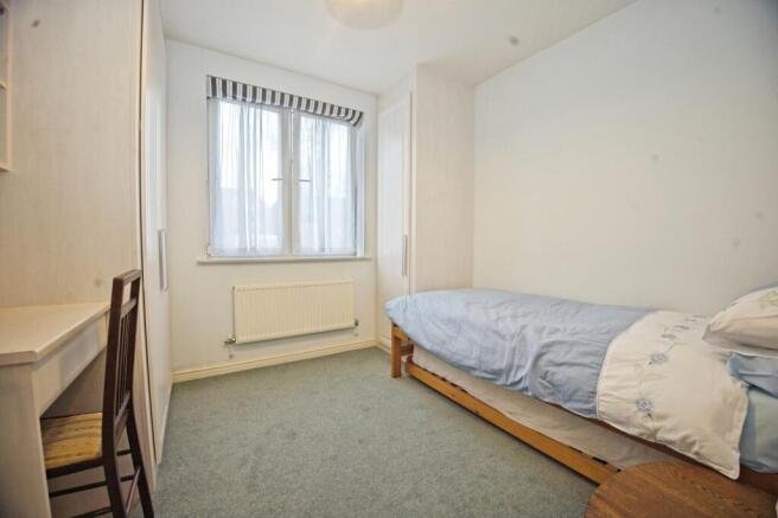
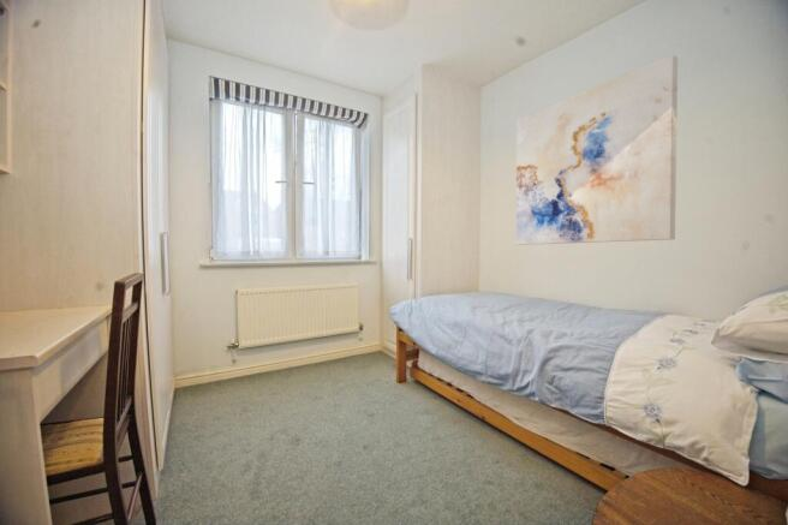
+ wall art [515,53,679,246]
